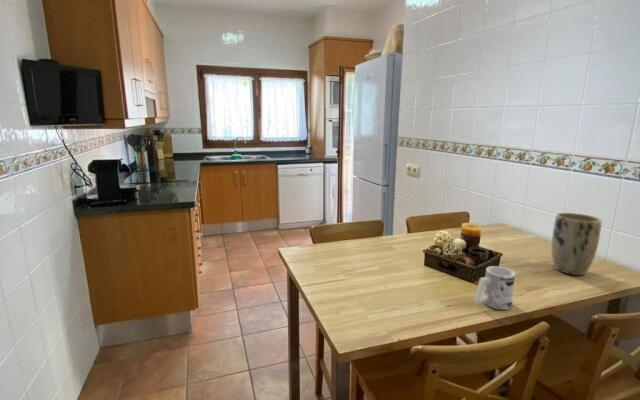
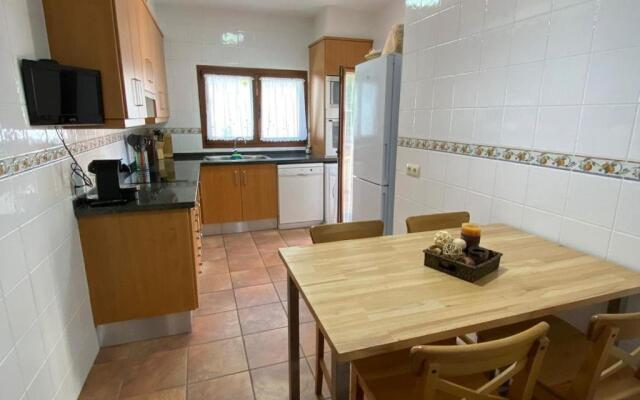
- plant pot [551,212,602,276]
- mug [472,265,516,311]
